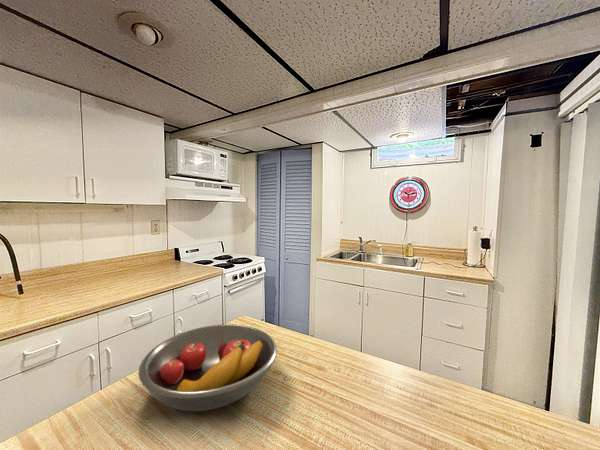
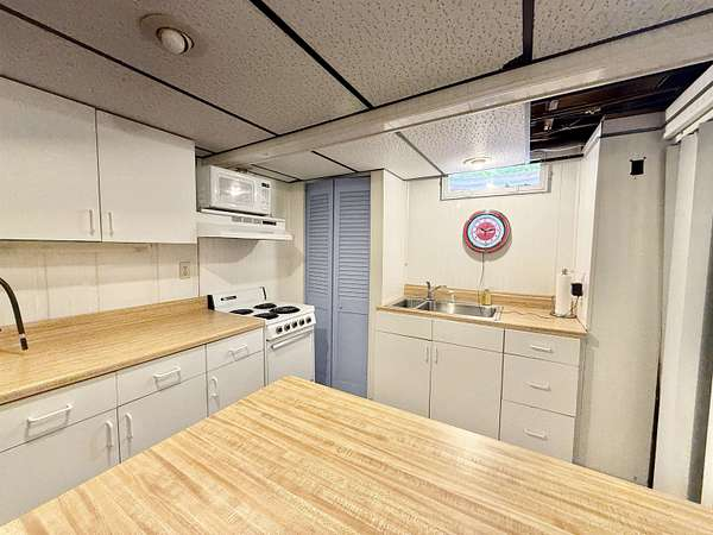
- fruit bowl [137,323,278,412]
